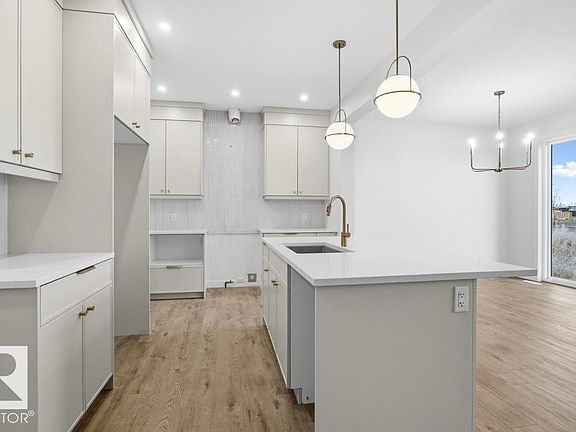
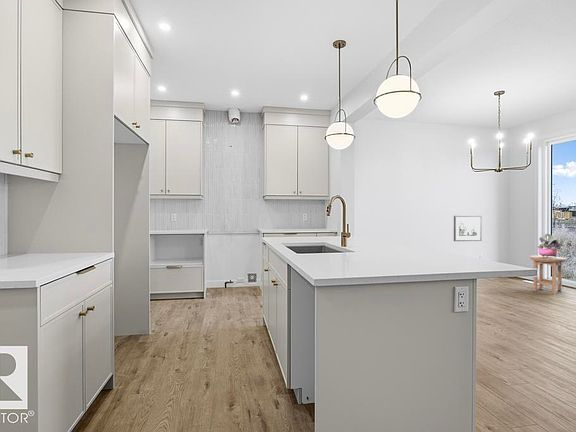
+ potted plant [537,233,564,258]
+ stool [529,255,568,295]
+ wall art [453,215,483,242]
